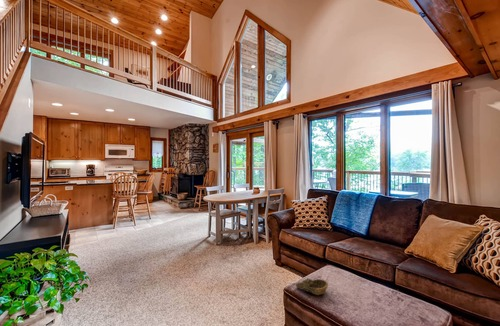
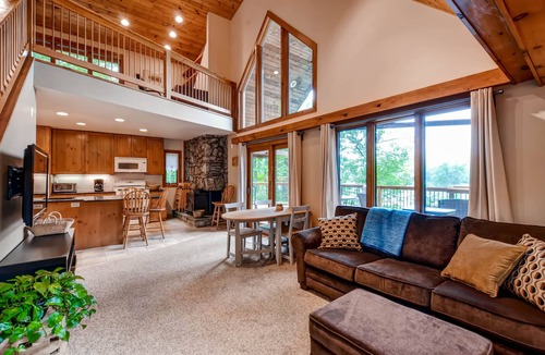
- decorative bowl [295,277,329,296]
